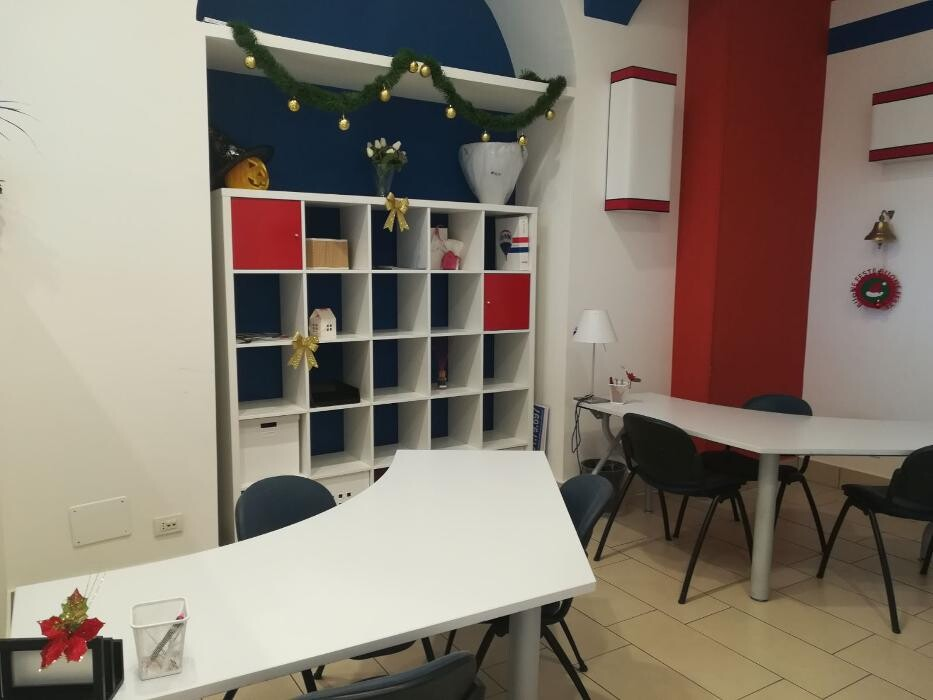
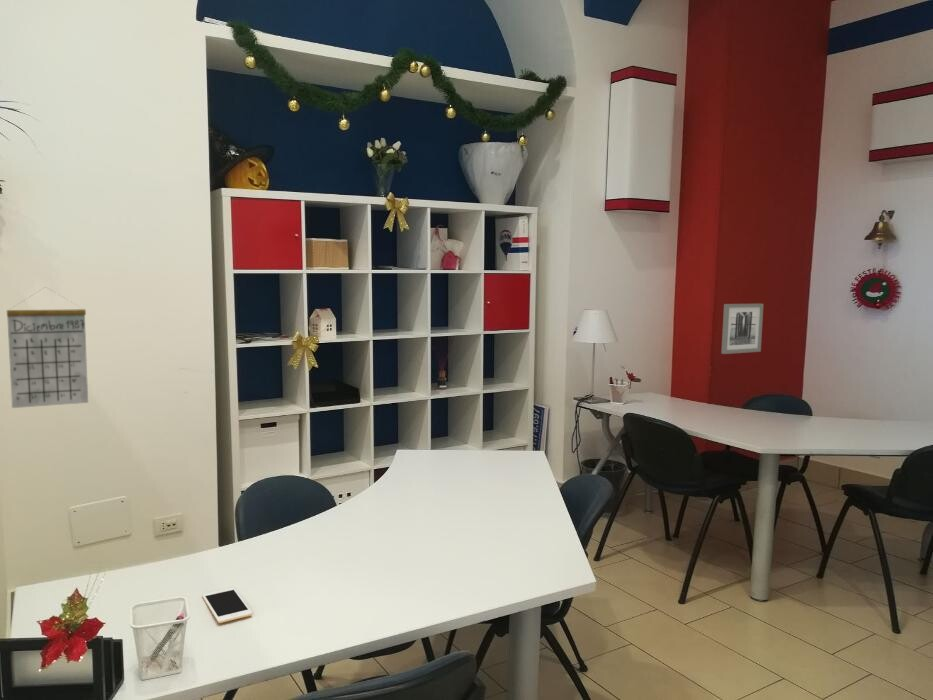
+ calendar [6,286,89,409]
+ cell phone [201,587,253,624]
+ wall art [720,303,764,355]
